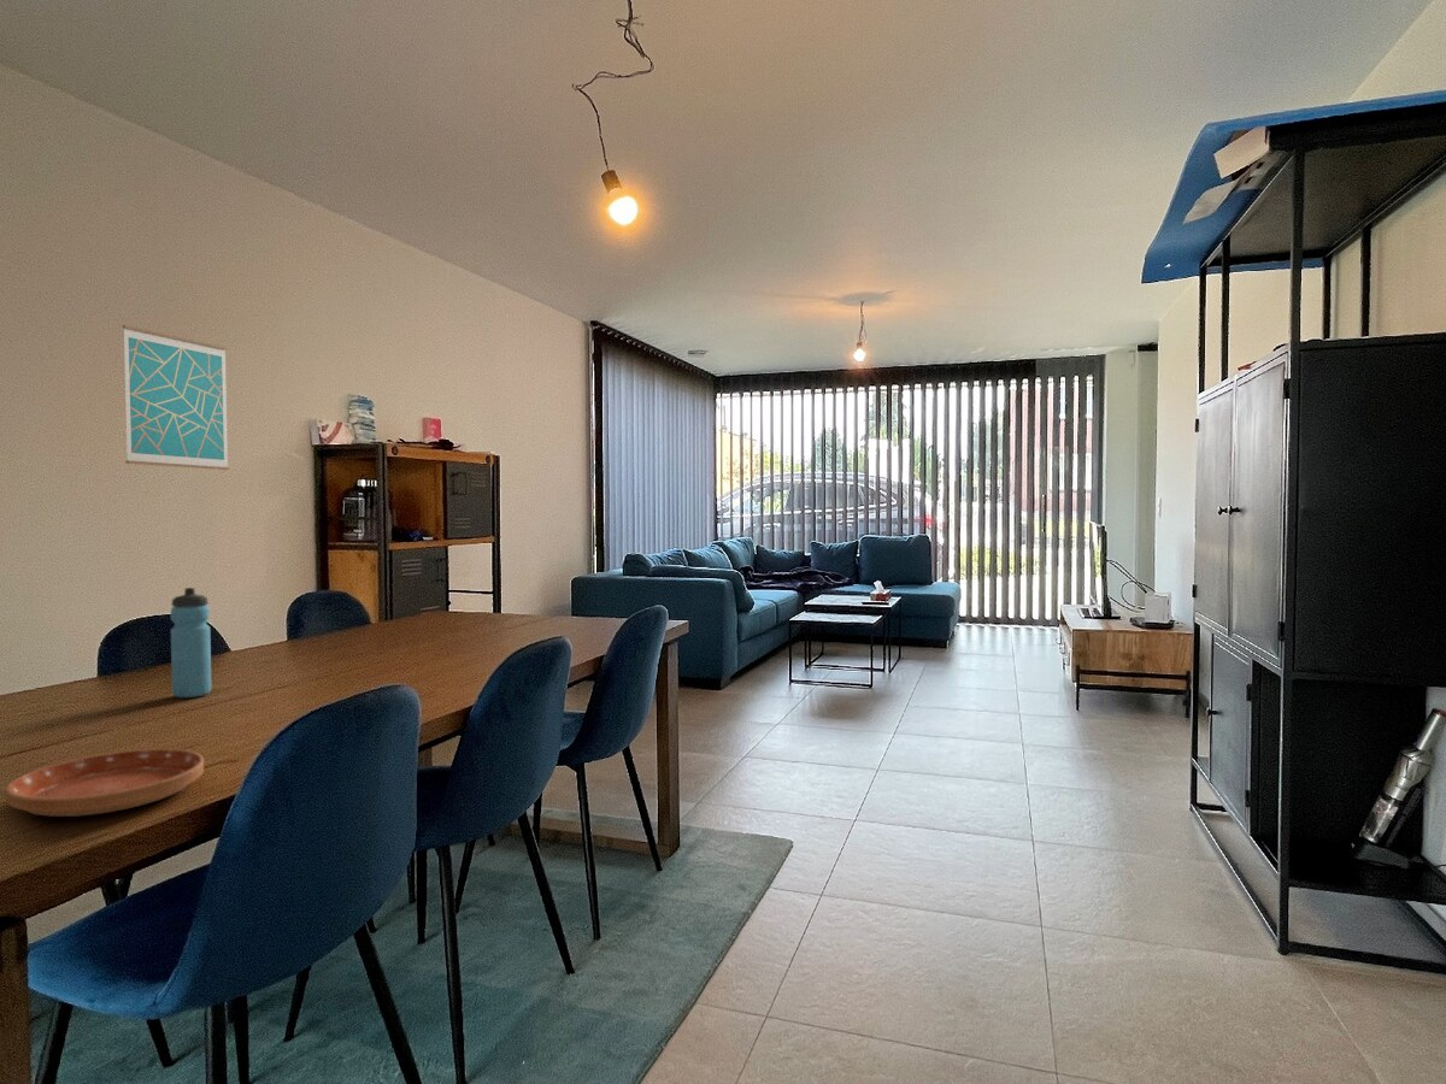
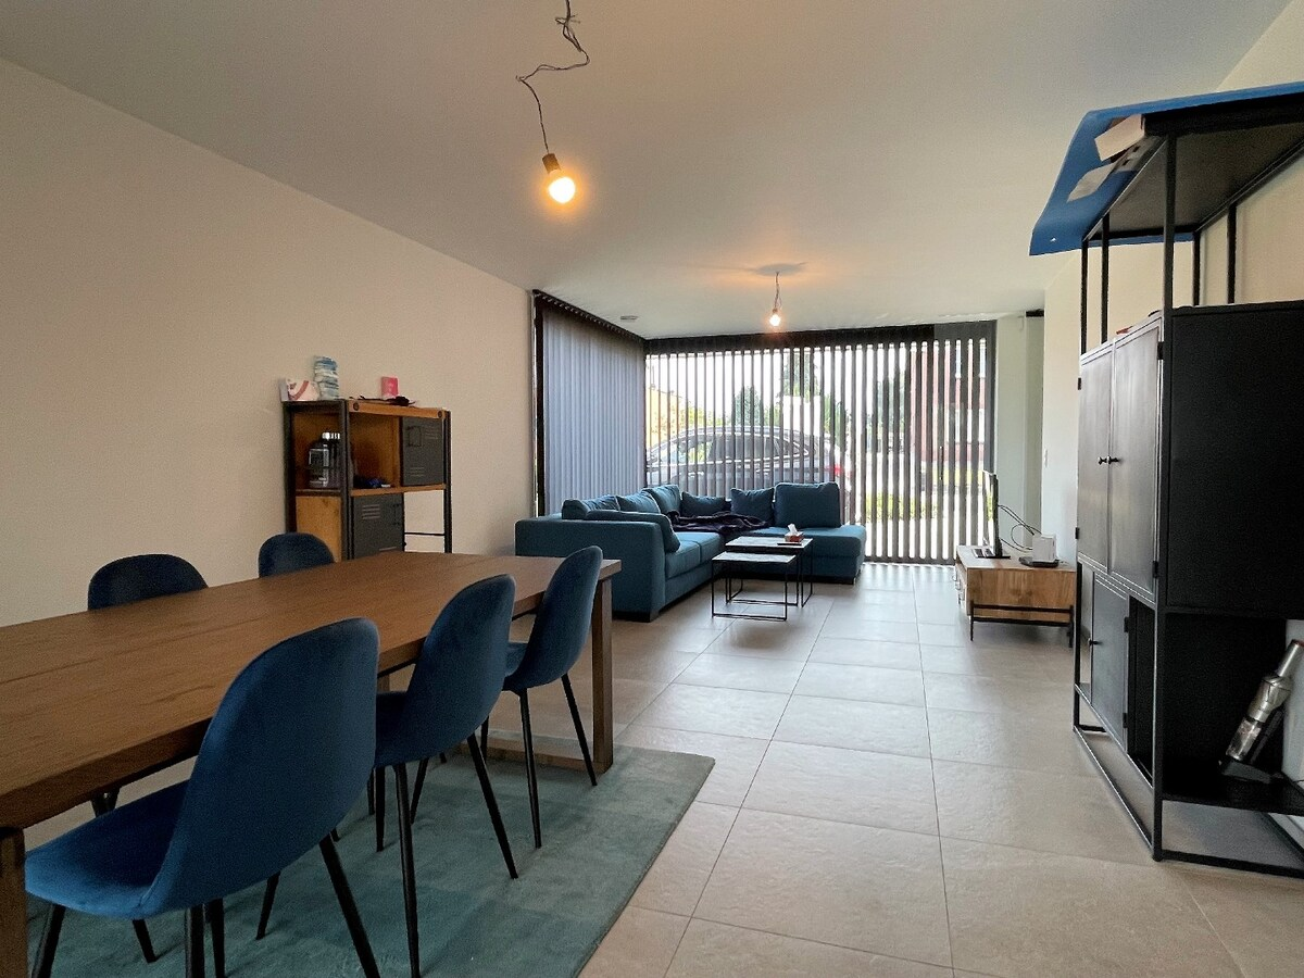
- water bottle [170,587,212,699]
- saucer [5,748,205,818]
- wall art [122,324,230,471]
